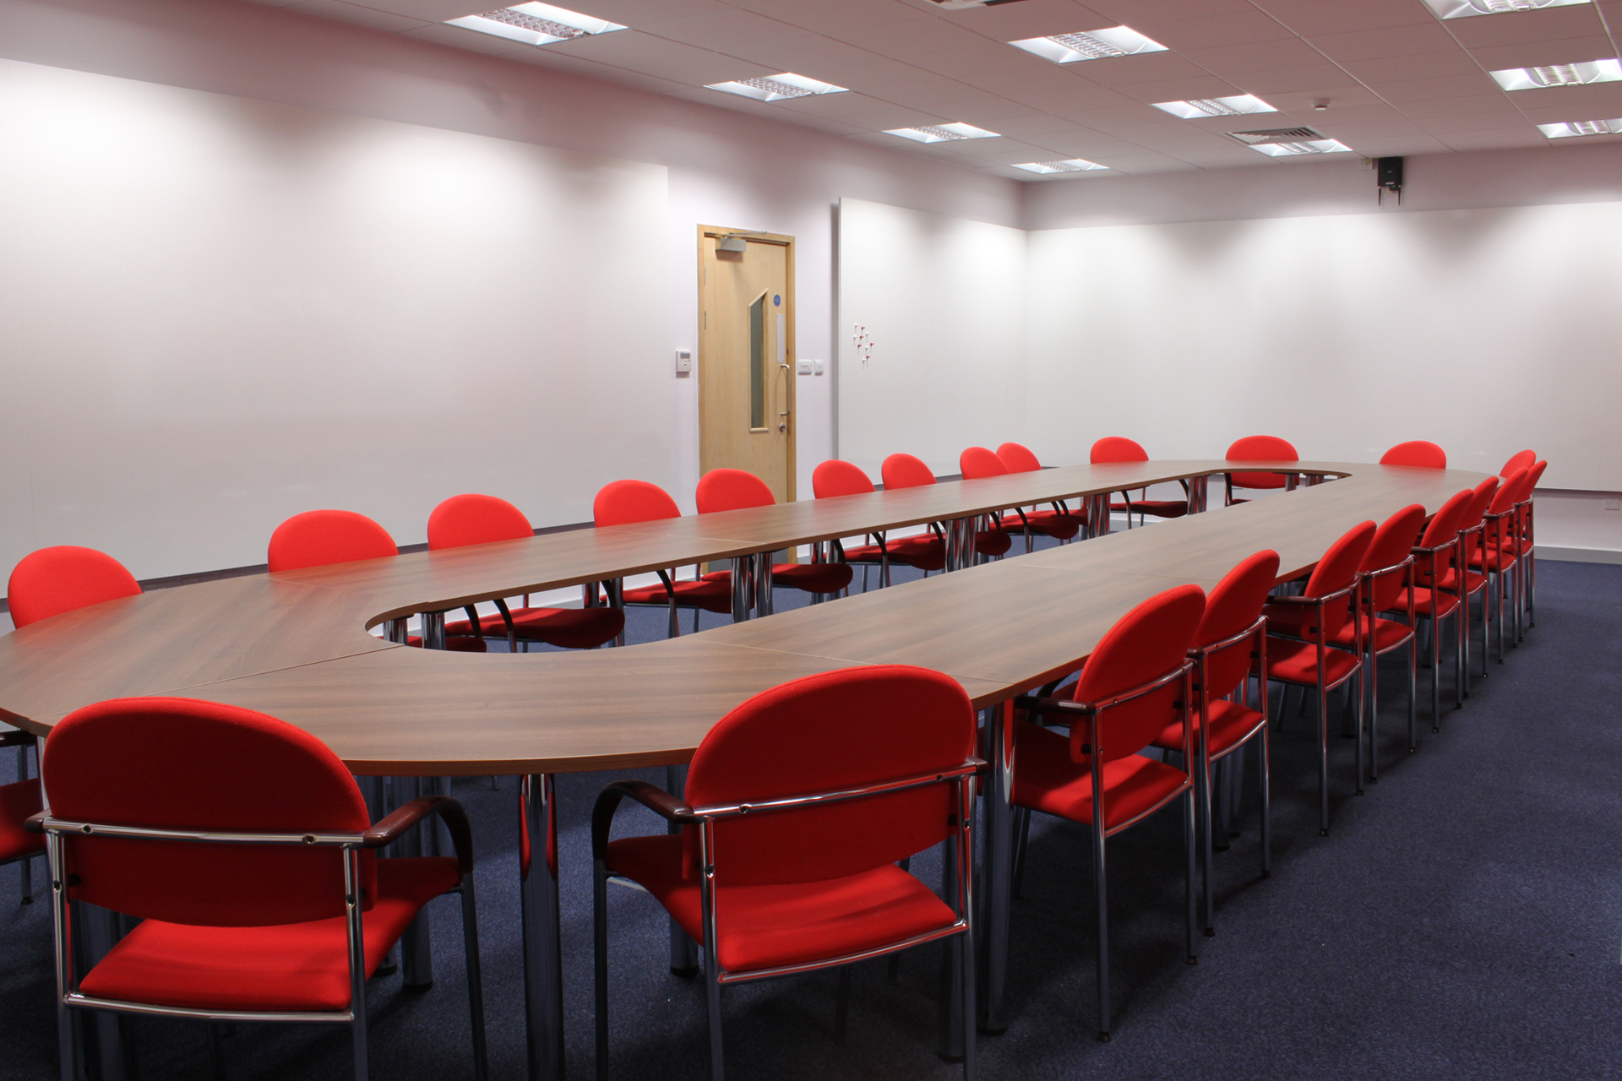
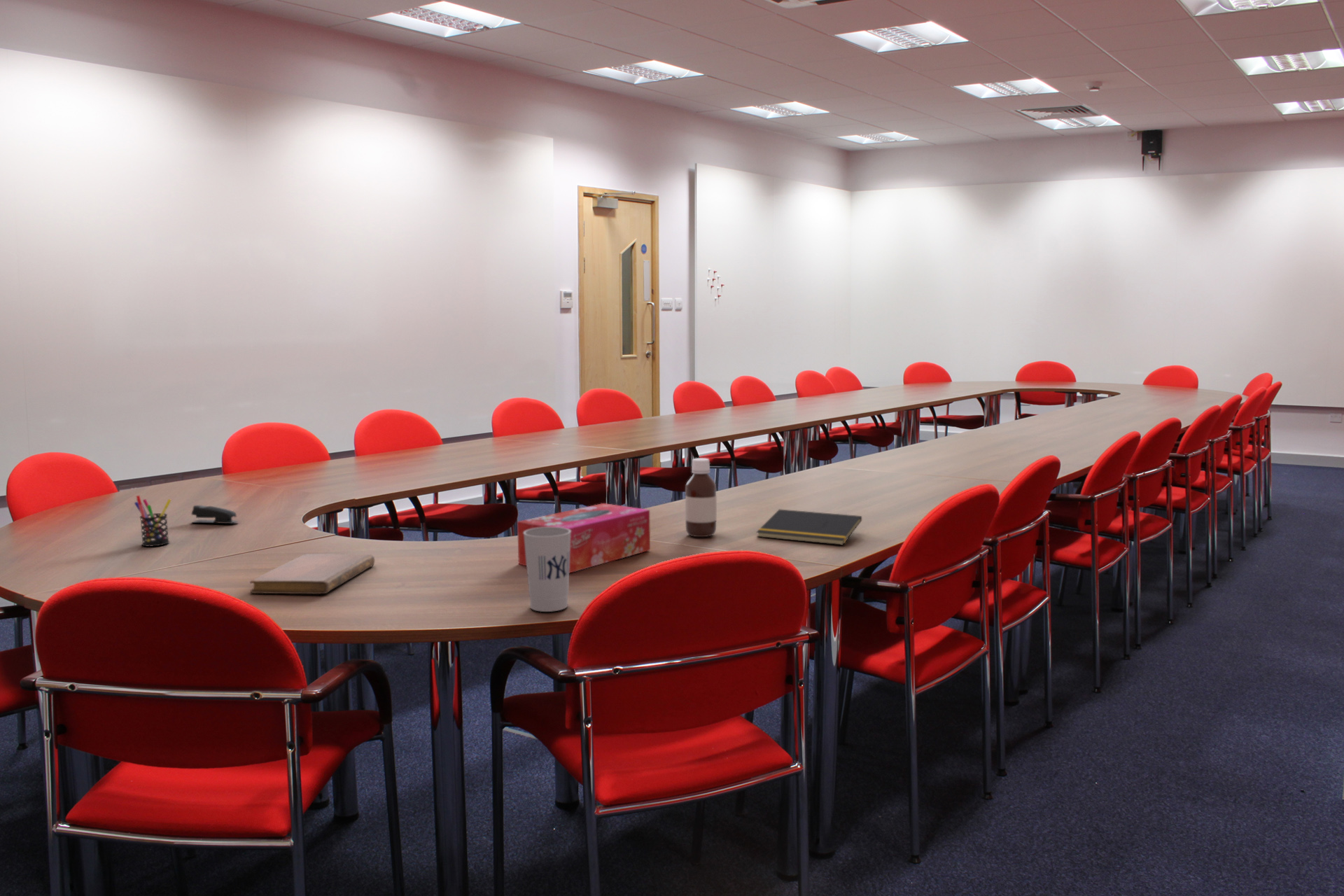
+ notepad [756,509,862,546]
+ tissue box [517,503,651,574]
+ stapler [190,505,239,524]
+ notebook [249,553,375,595]
+ bottle [685,457,717,538]
+ pen holder [134,495,172,547]
+ cup [524,527,570,612]
